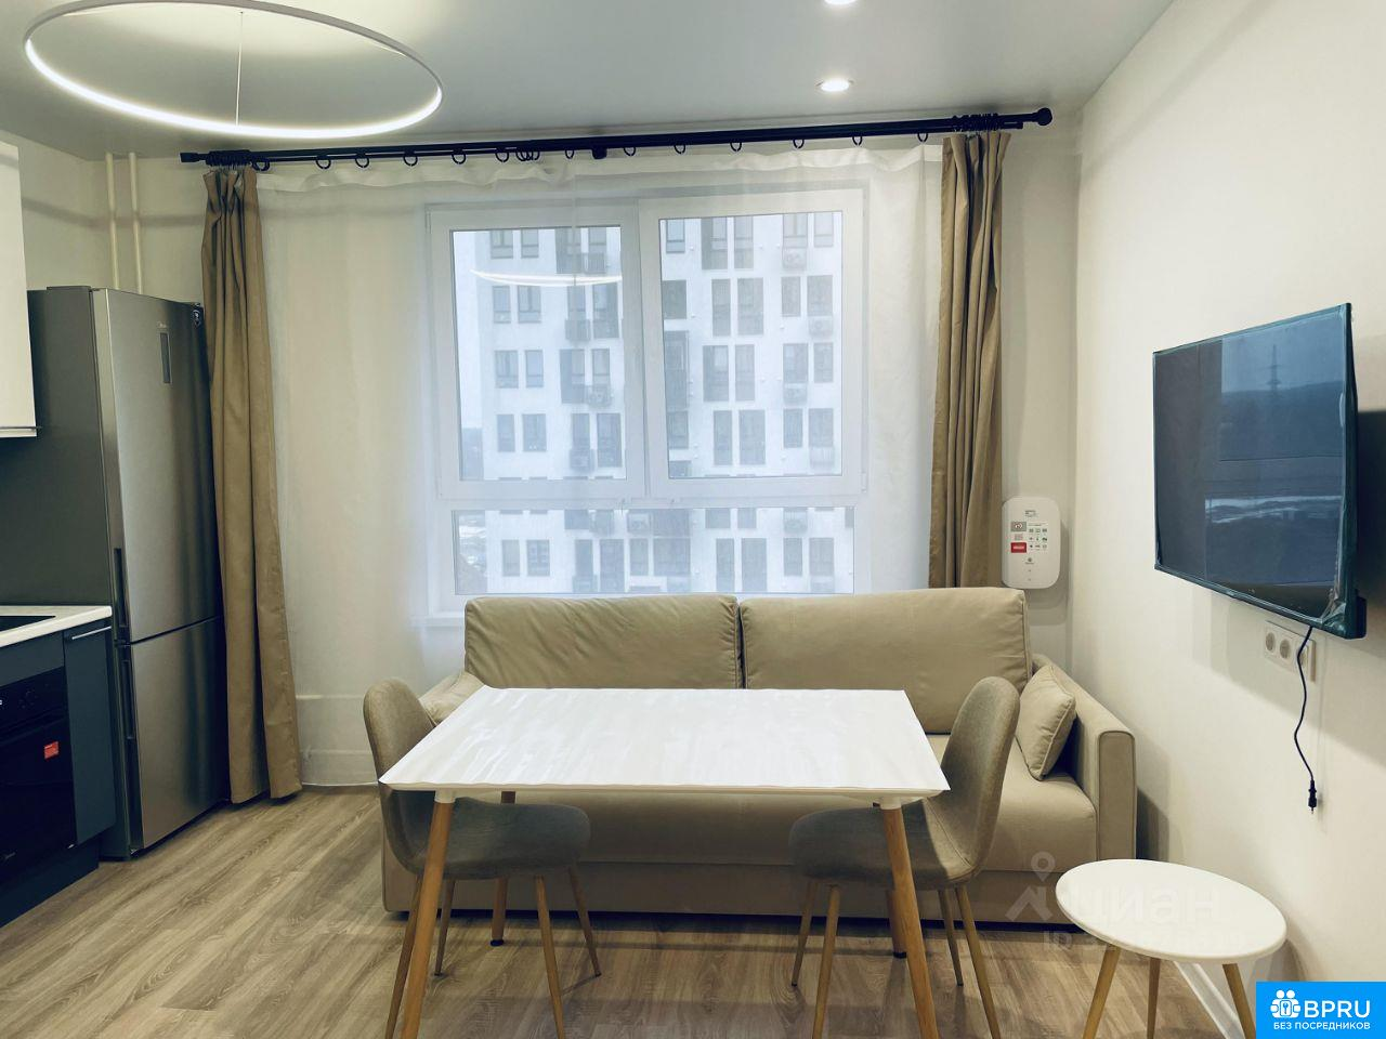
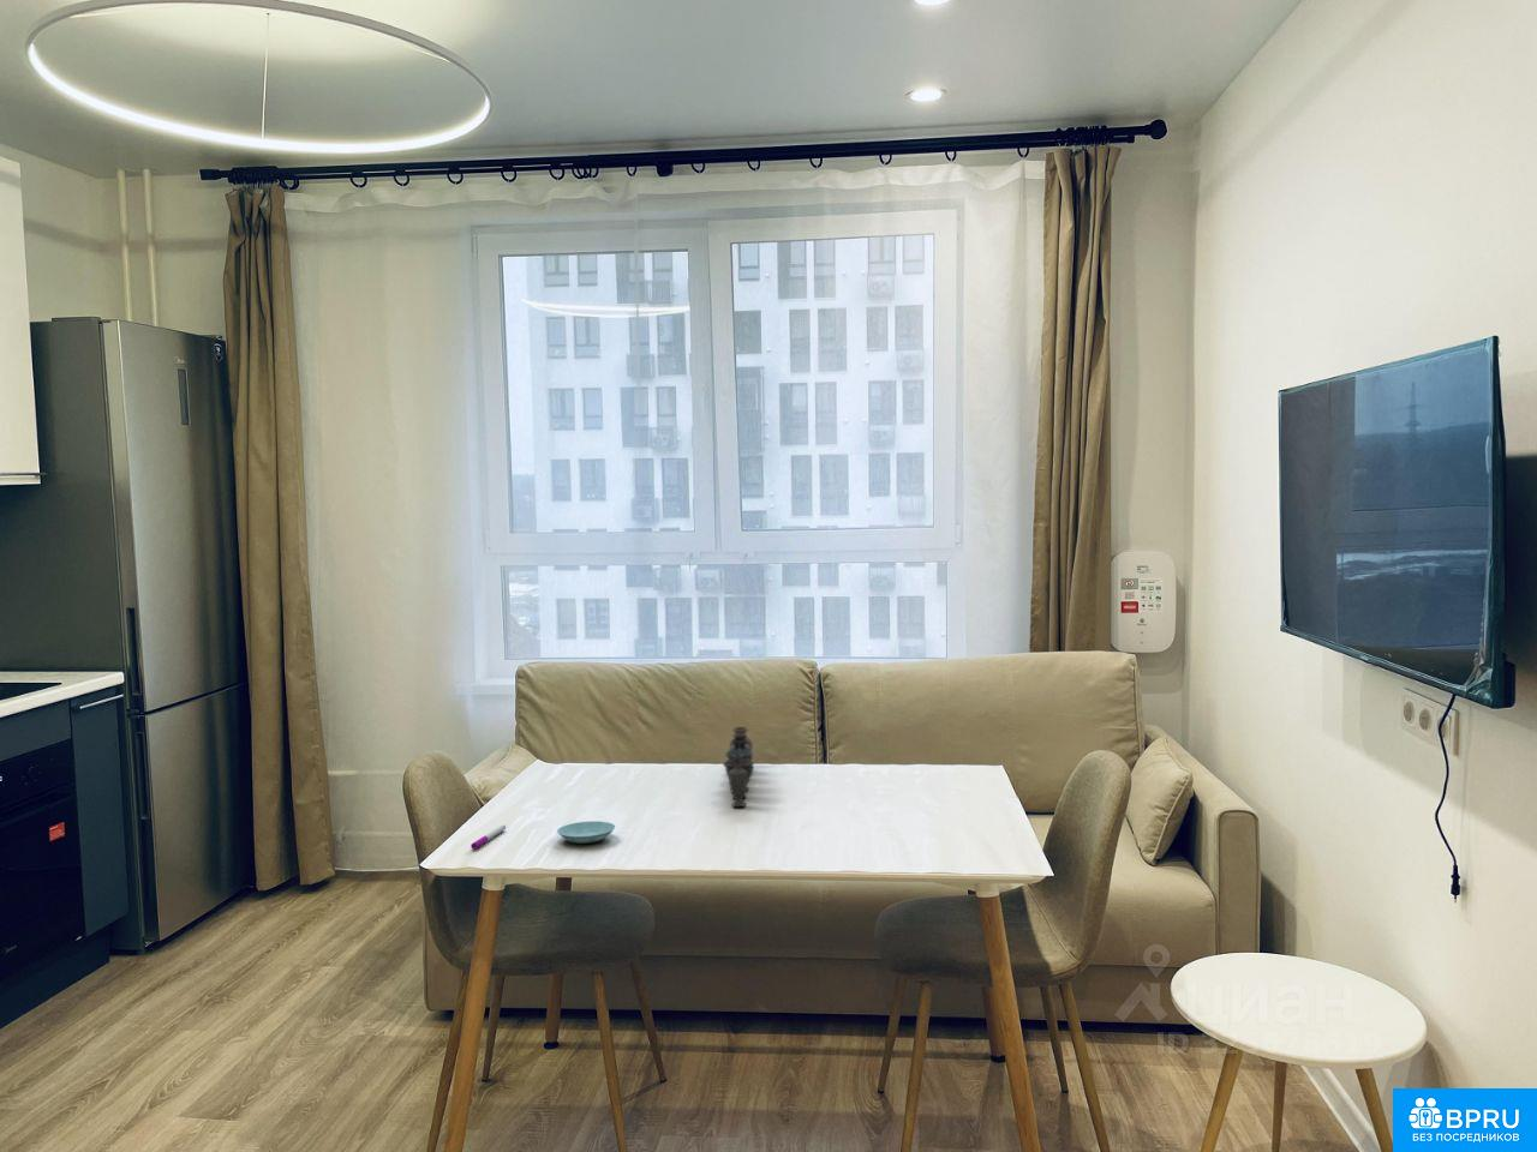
+ saucer [555,819,616,845]
+ pen [470,824,507,851]
+ vase [721,726,755,807]
